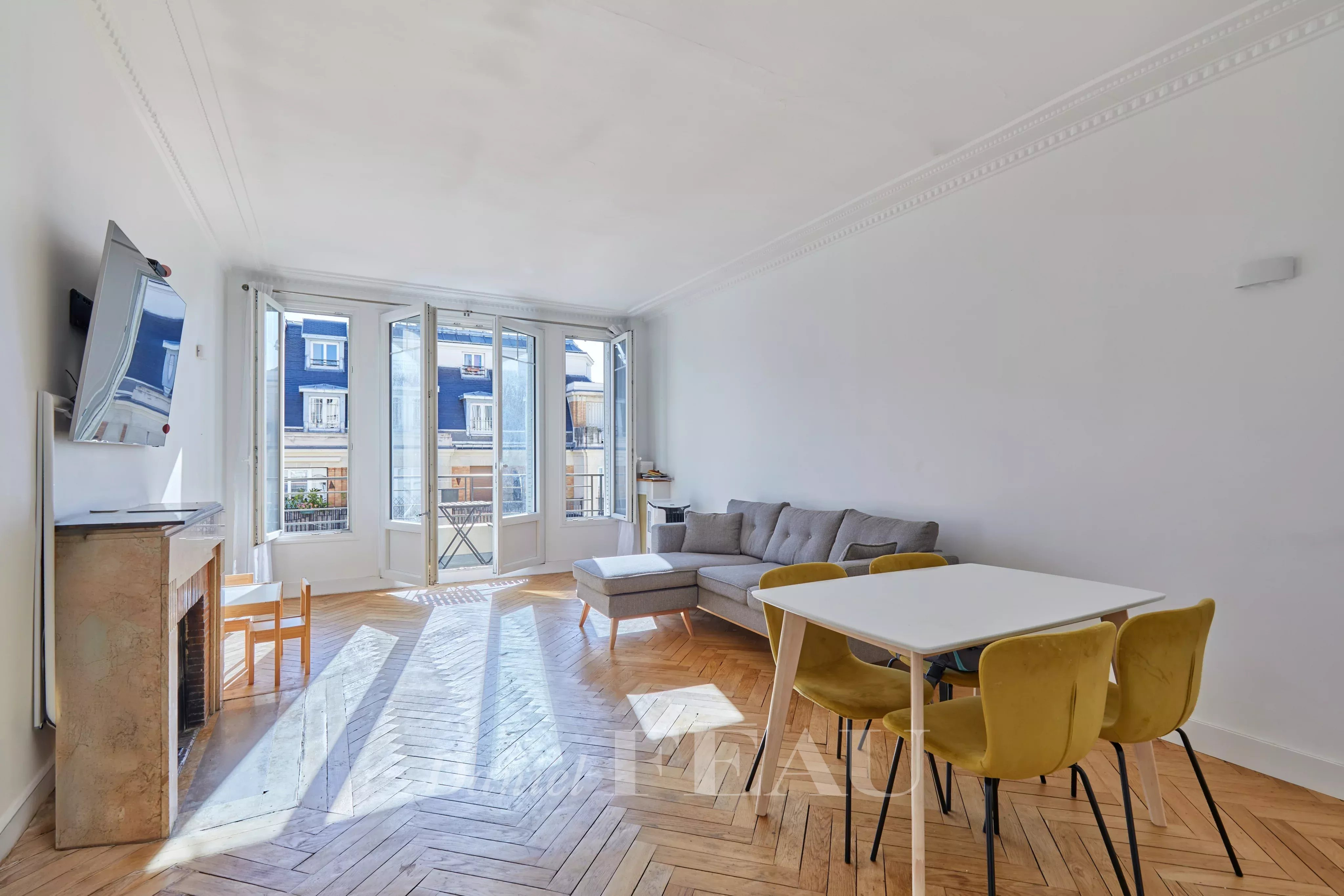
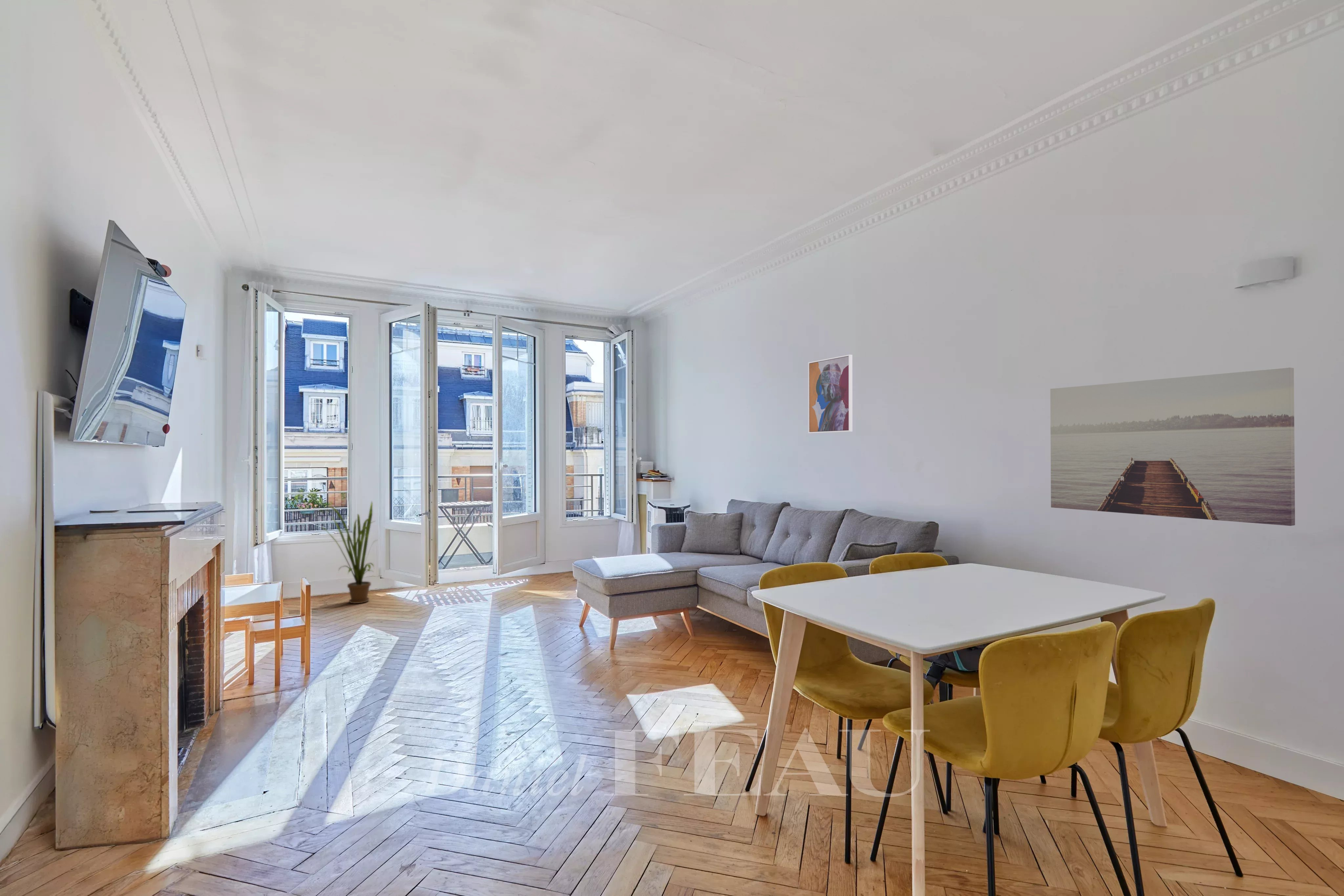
+ wall art [1050,367,1295,526]
+ wall art [808,354,853,433]
+ house plant [320,501,379,604]
